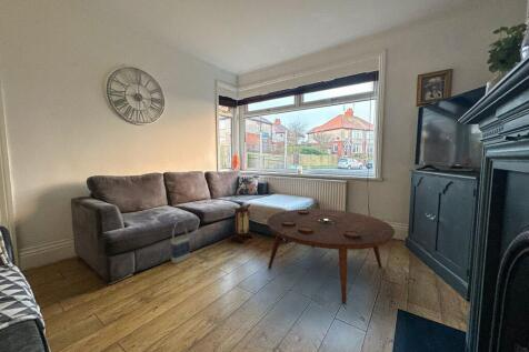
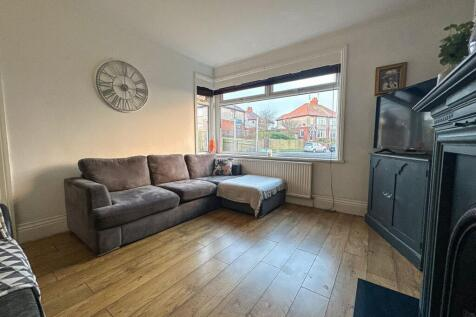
- bag [170,220,191,264]
- coffee table [266,208,396,305]
- lantern [230,203,254,244]
